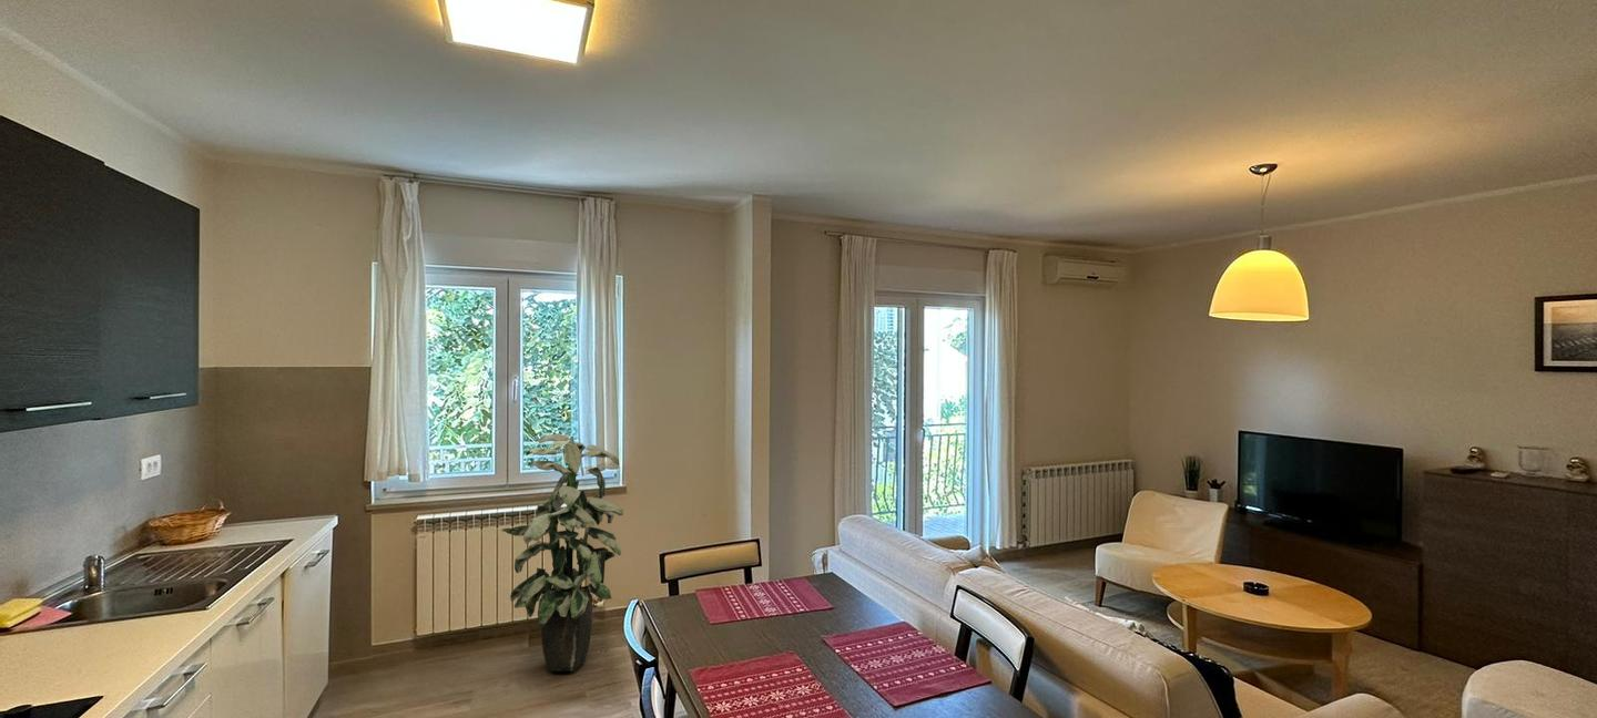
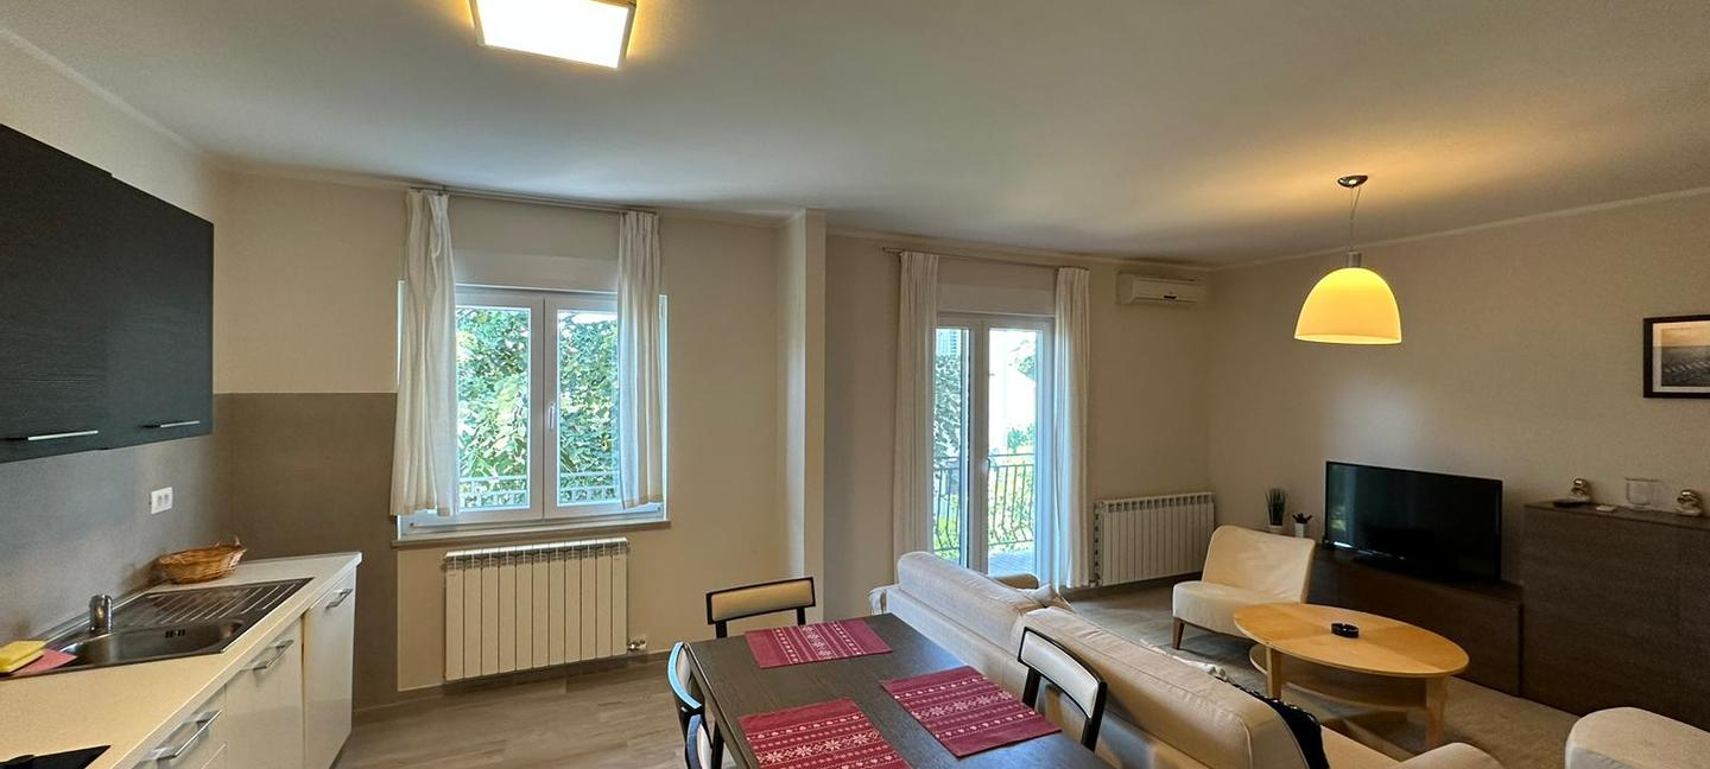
- indoor plant [500,433,624,671]
